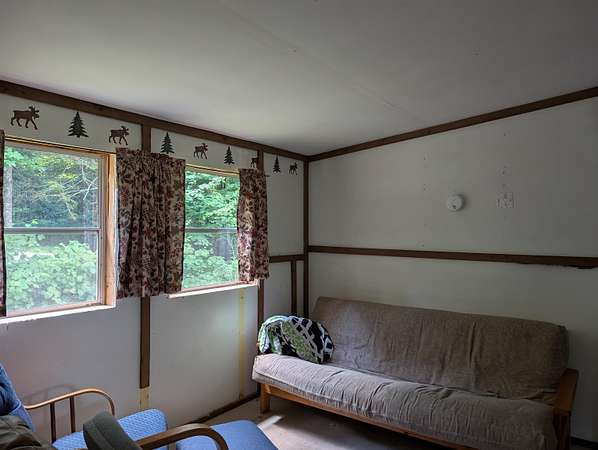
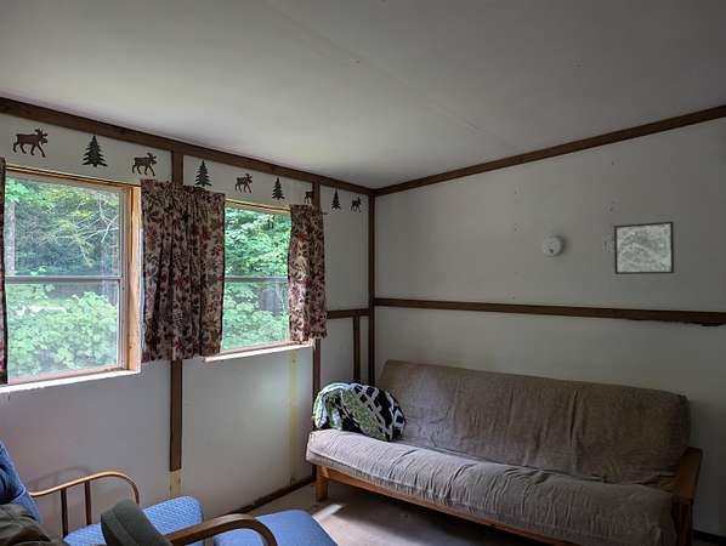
+ wall art [613,221,676,275]
